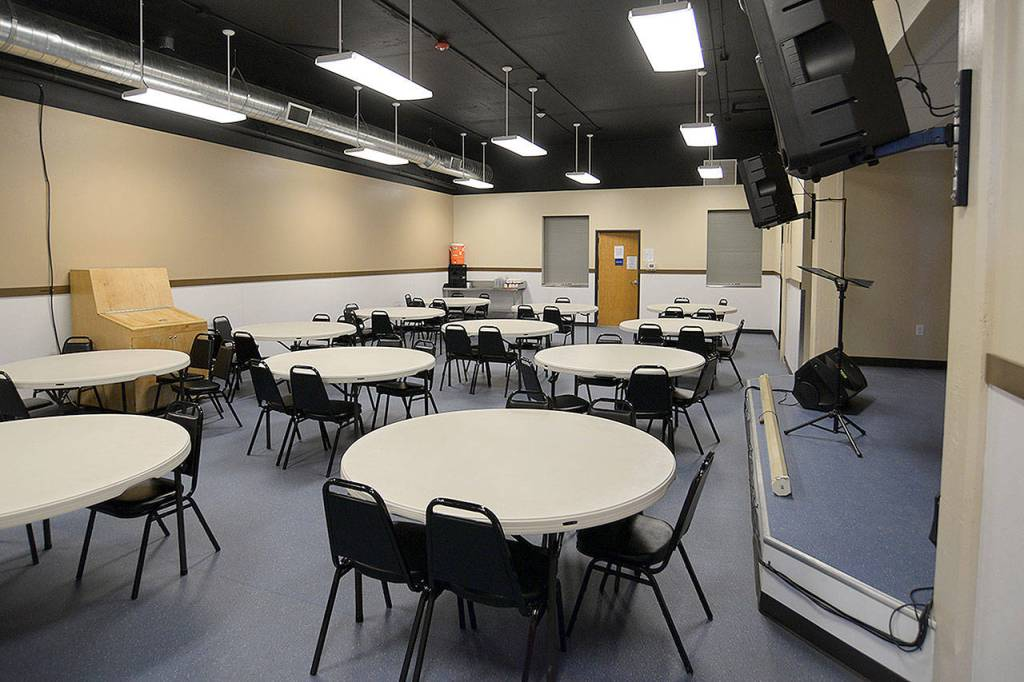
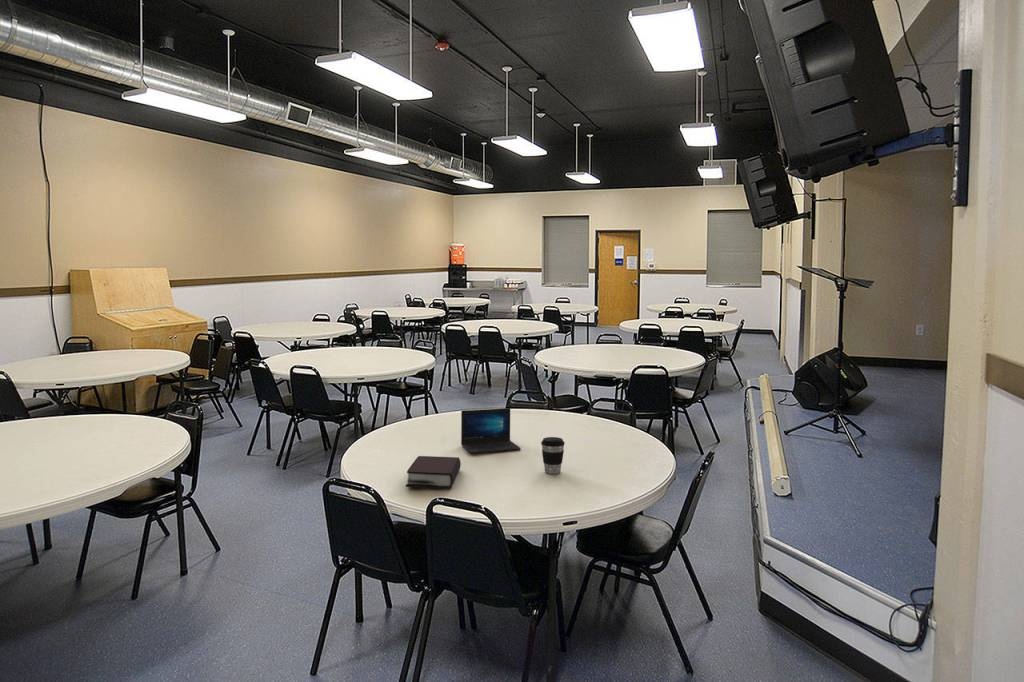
+ bible [405,455,462,490]
+ laptop [460,407,522,454]
+ coffee cup [540,436,566,475]
